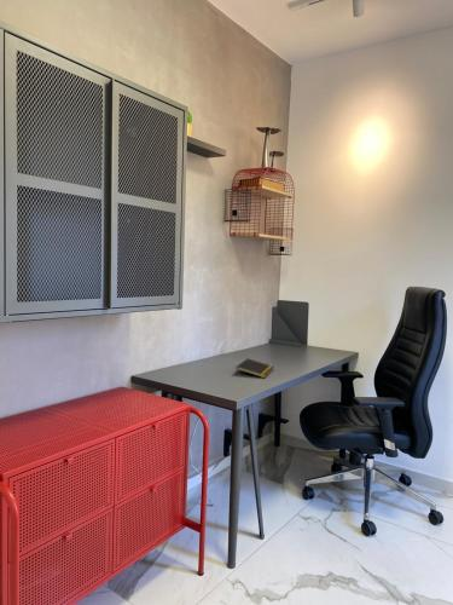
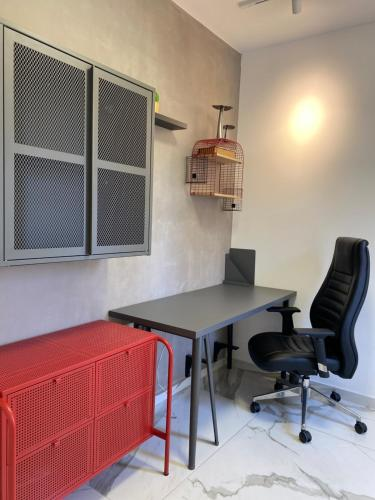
- notepad [234,357,275,379]
